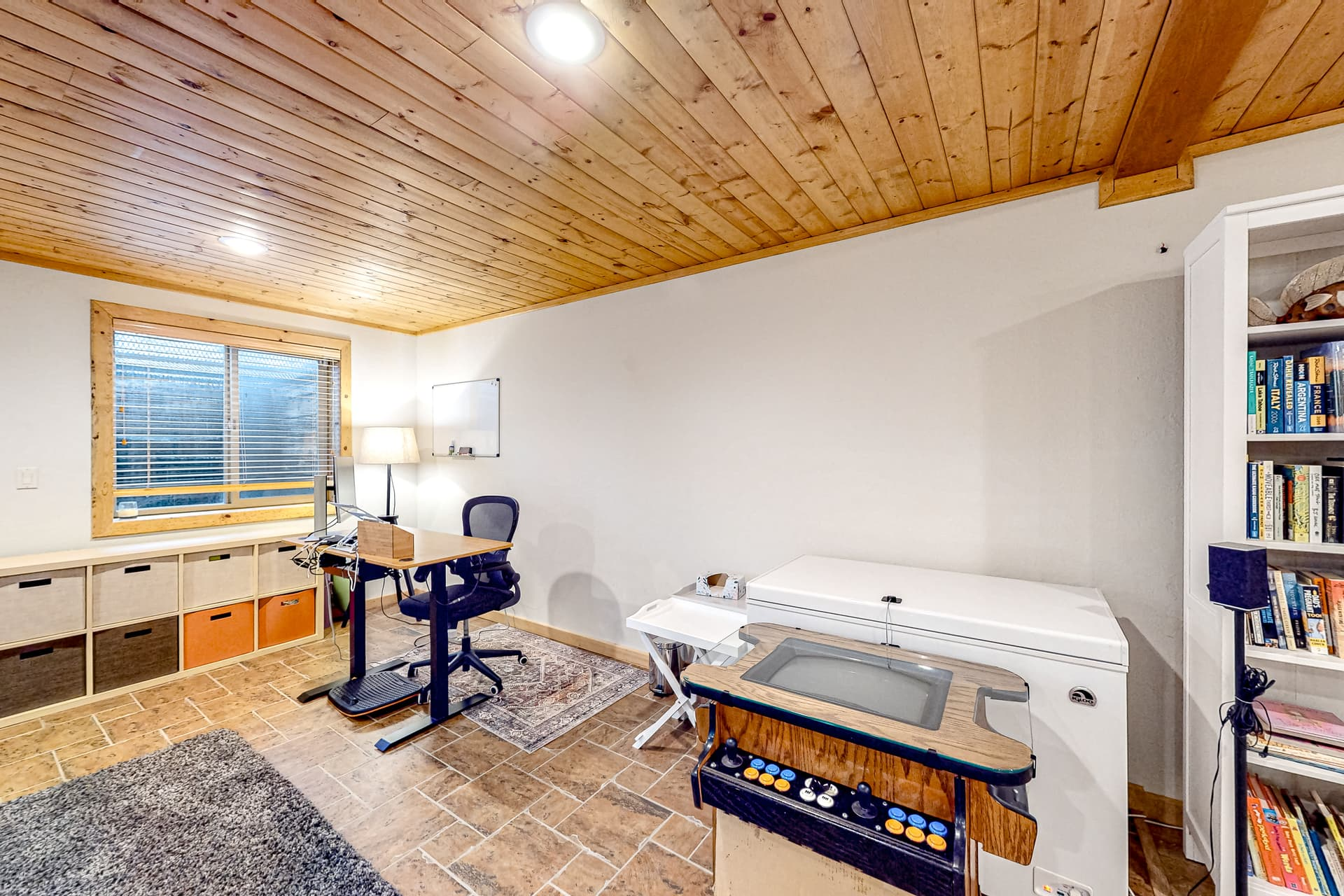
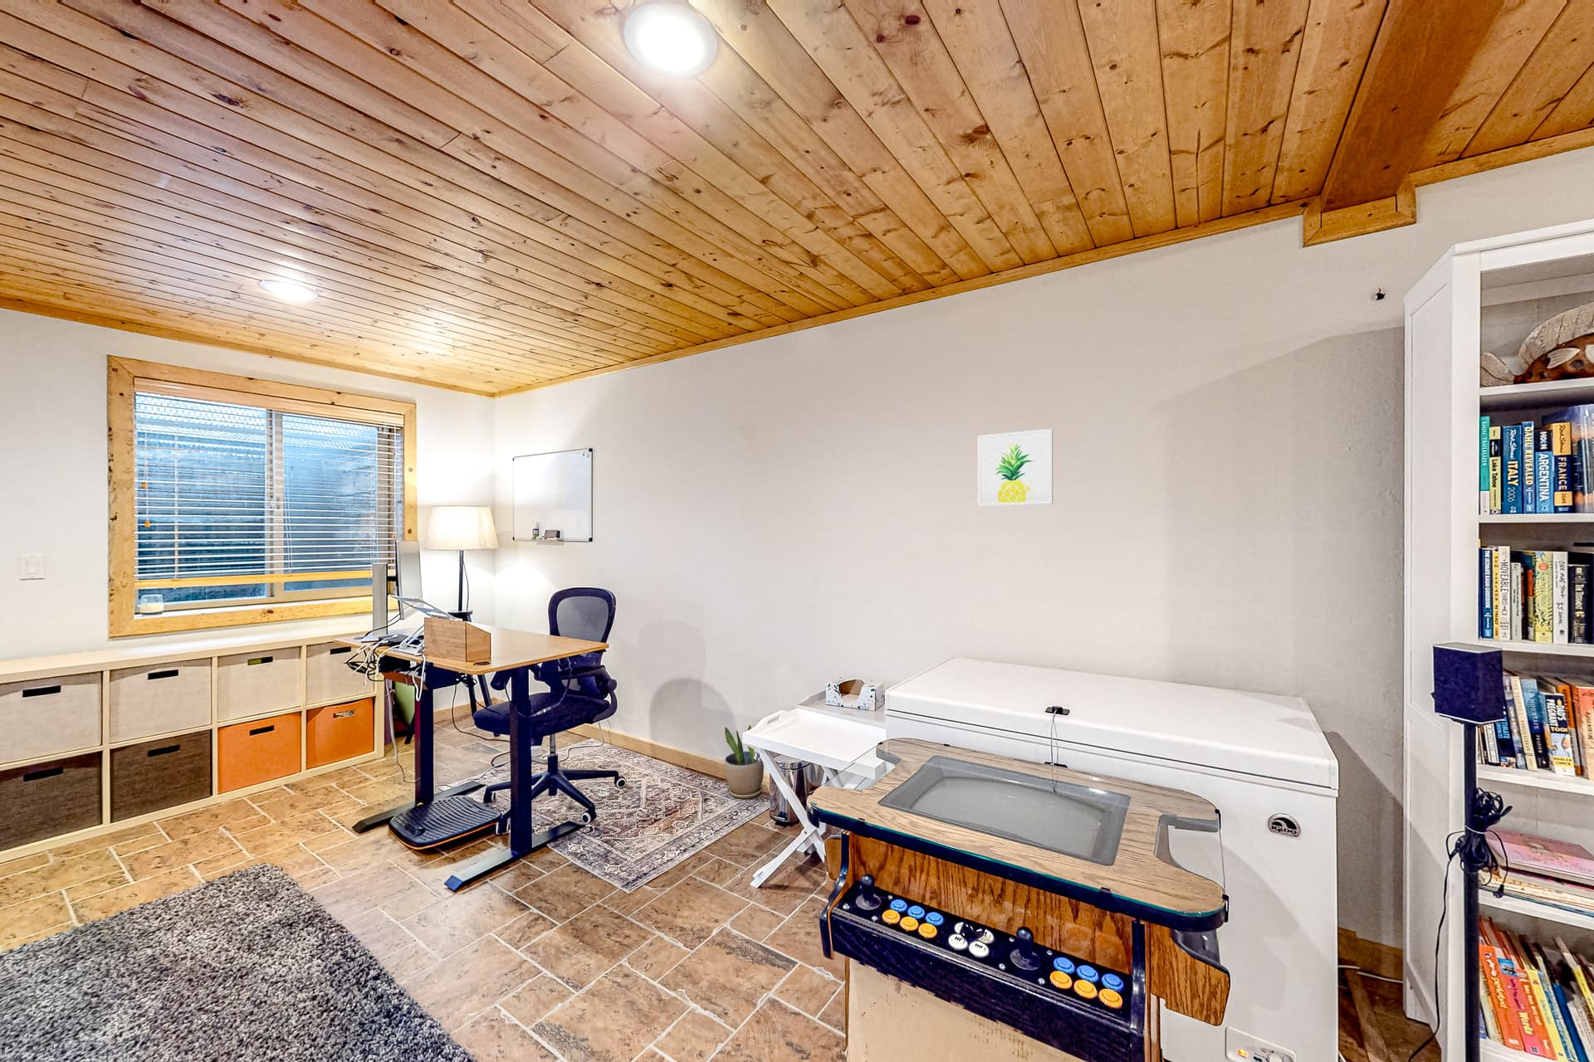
+ wall art [977,428,1053,507]
+ potted plant [723,724,765,799]
